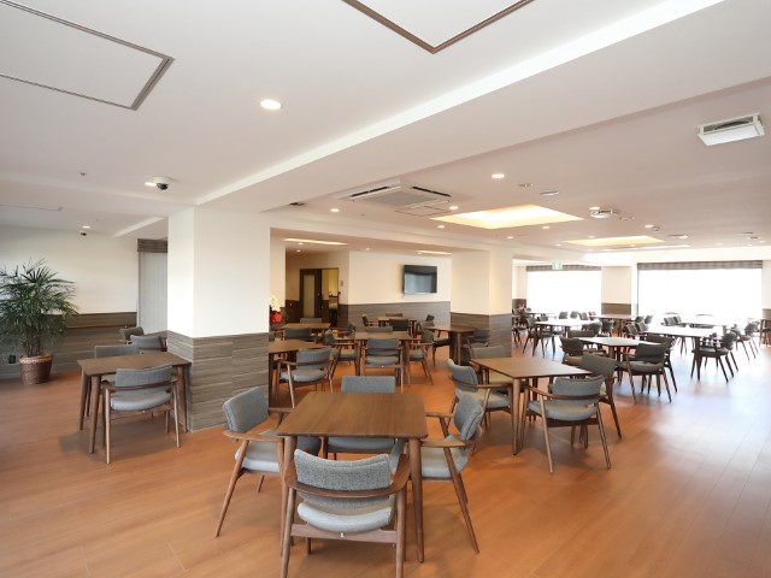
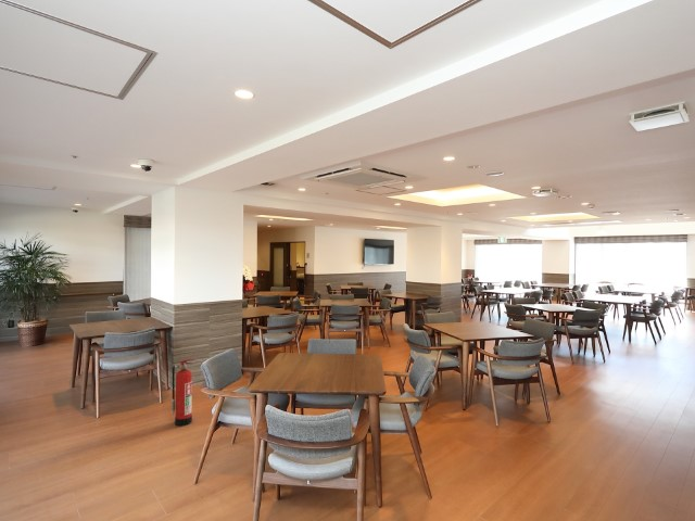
+ fire extinguisher [170,358,195,427]
